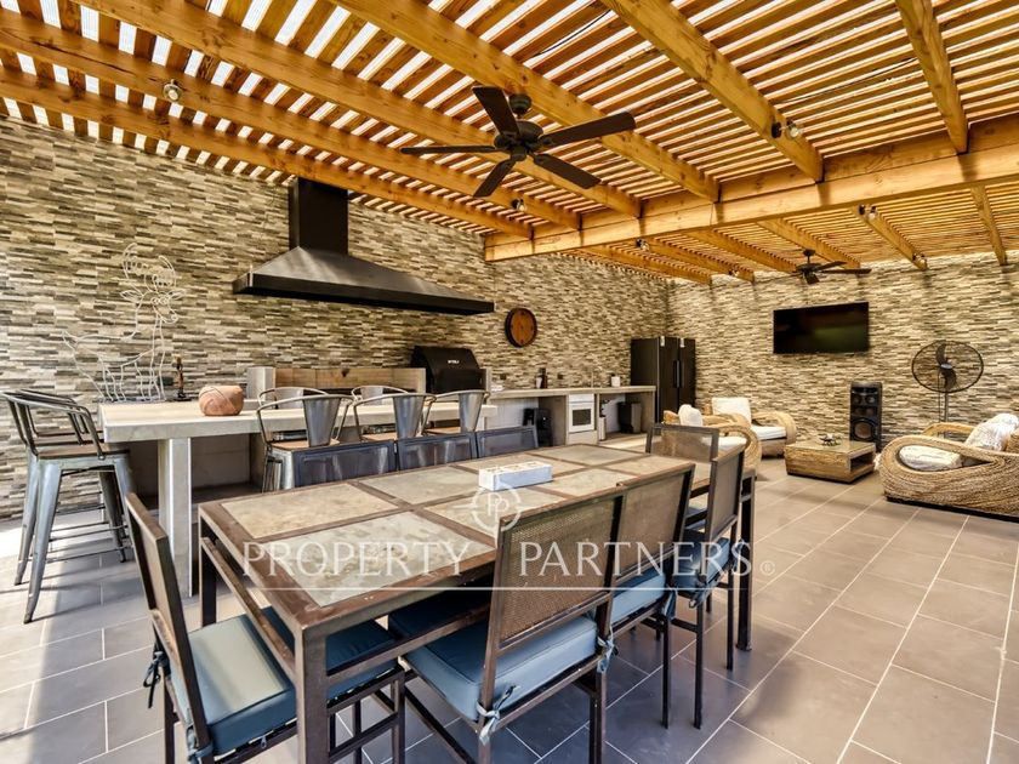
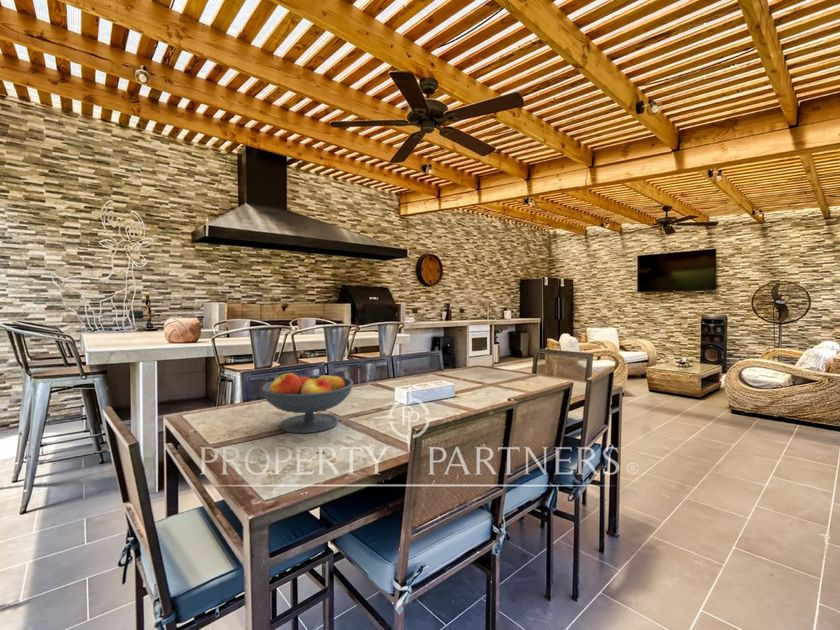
+ fruit bowl [260,371,354,434]
